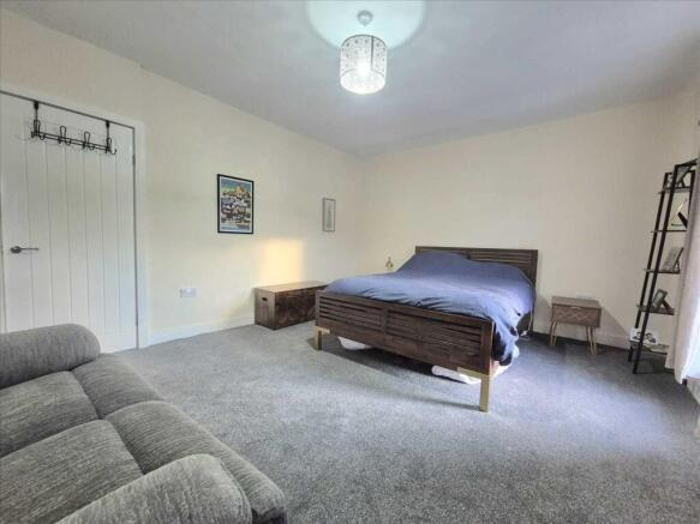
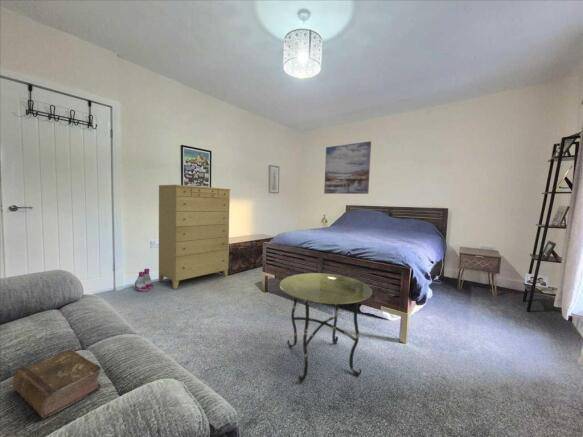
+ boots [134,268,154,293]
+ wall art [323,140,372,195]
+ side table [279,272,373,384]
+ dresser [158,184,231,290]
+ book [12,349,103,420]
